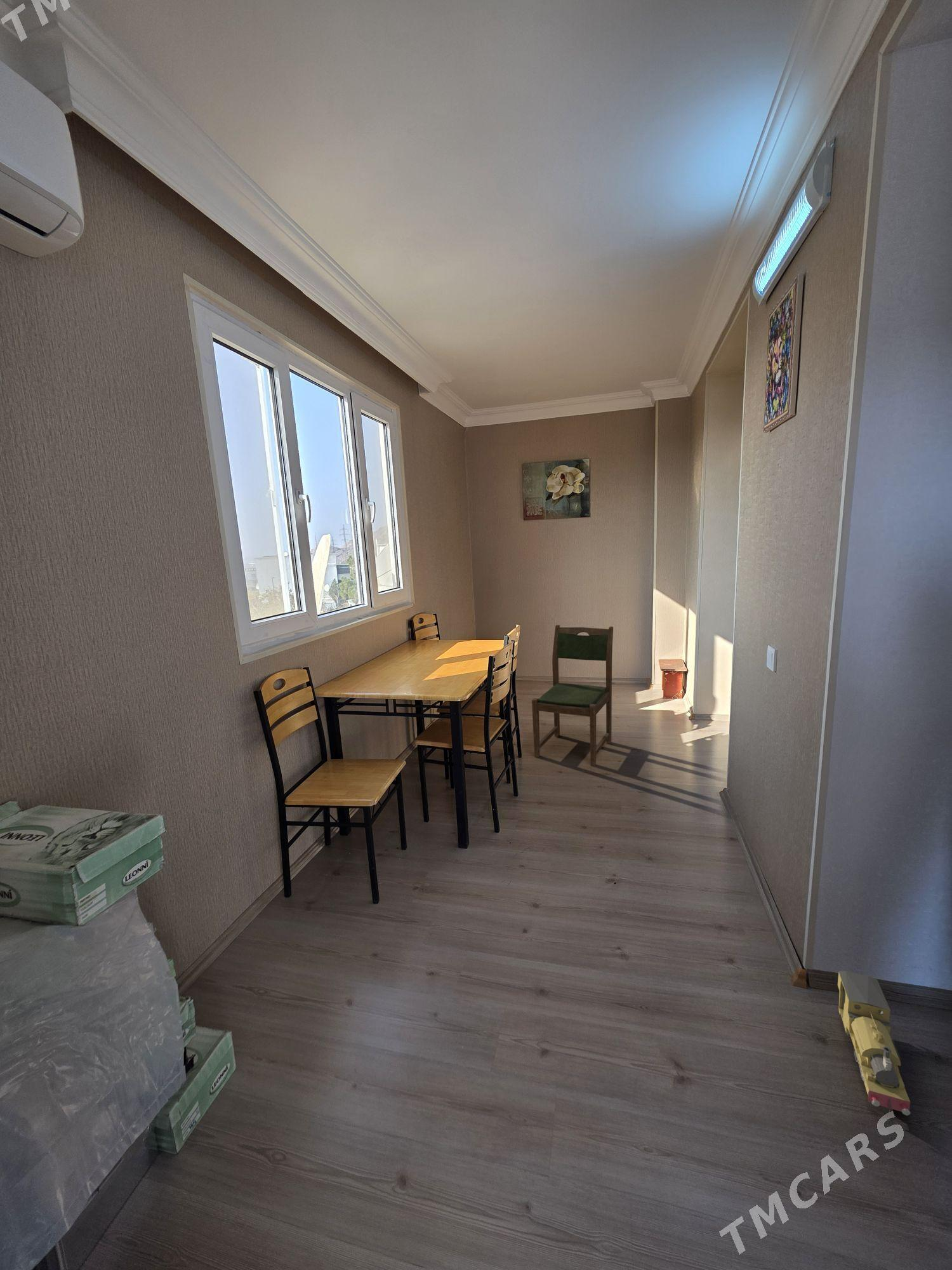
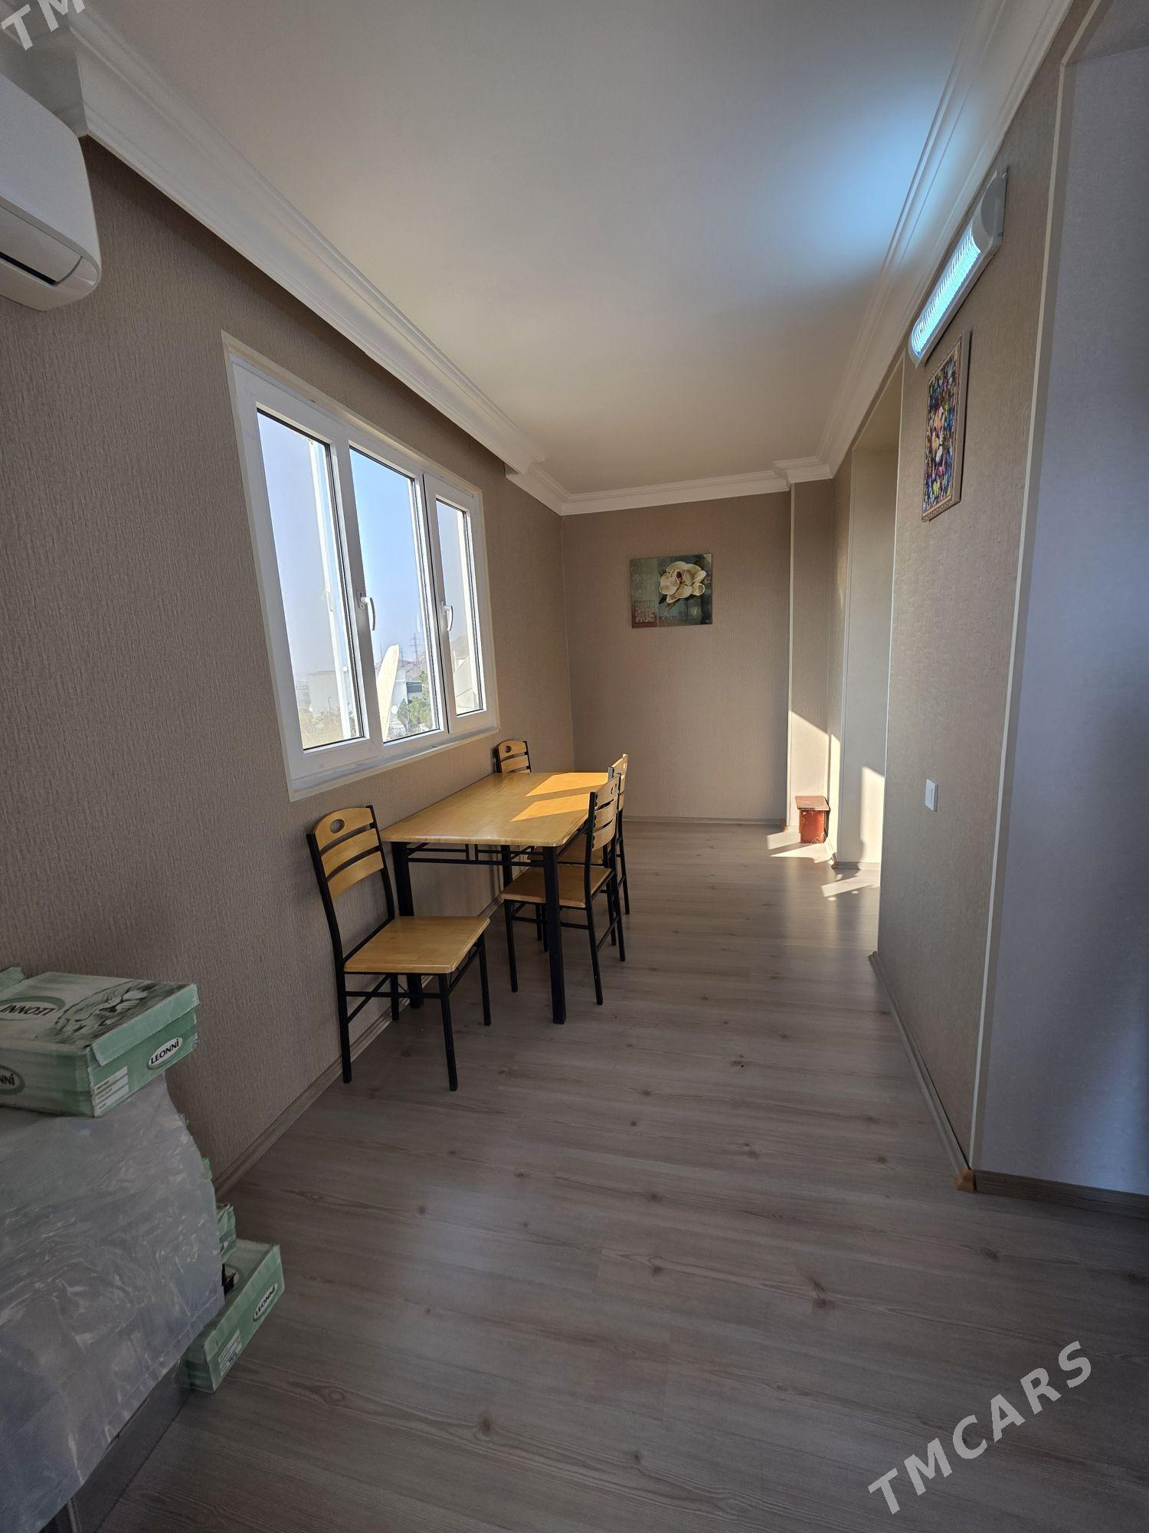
- toy train [837,970,911,1116]
- dining chair [531,624,614,767]
